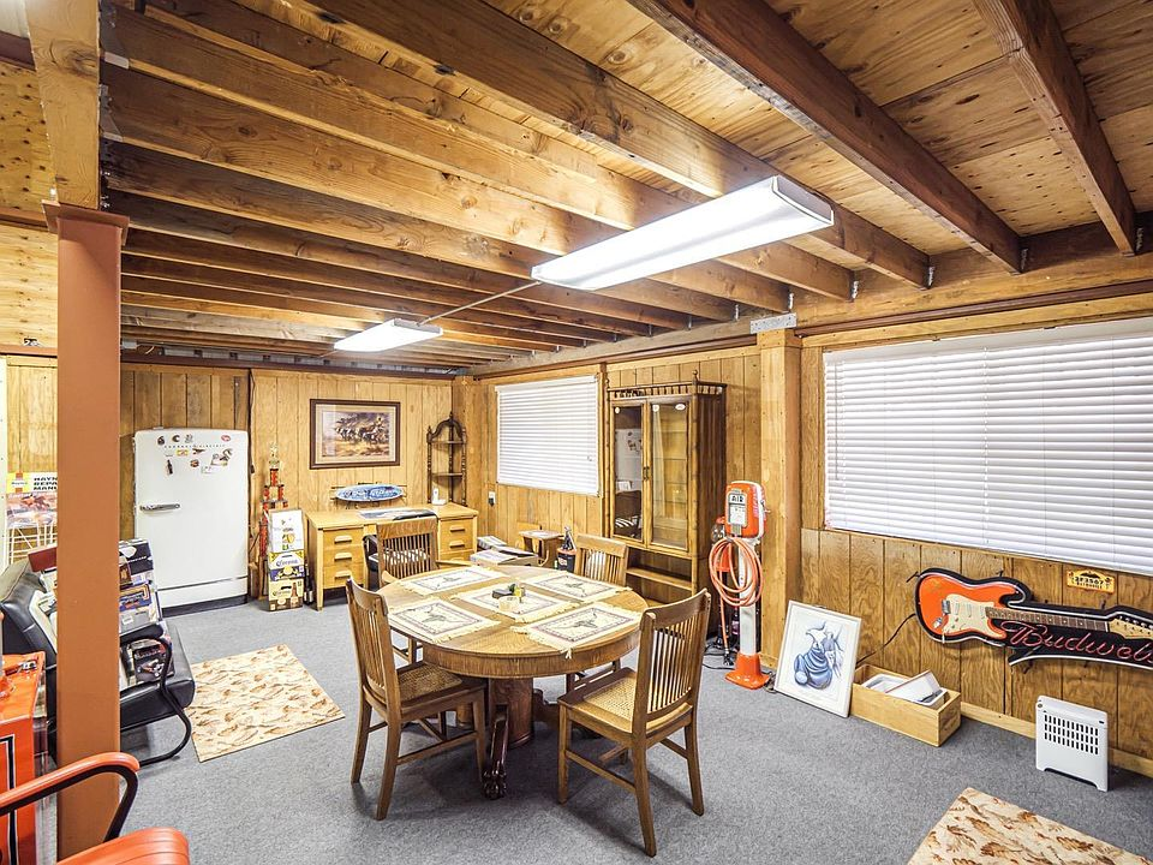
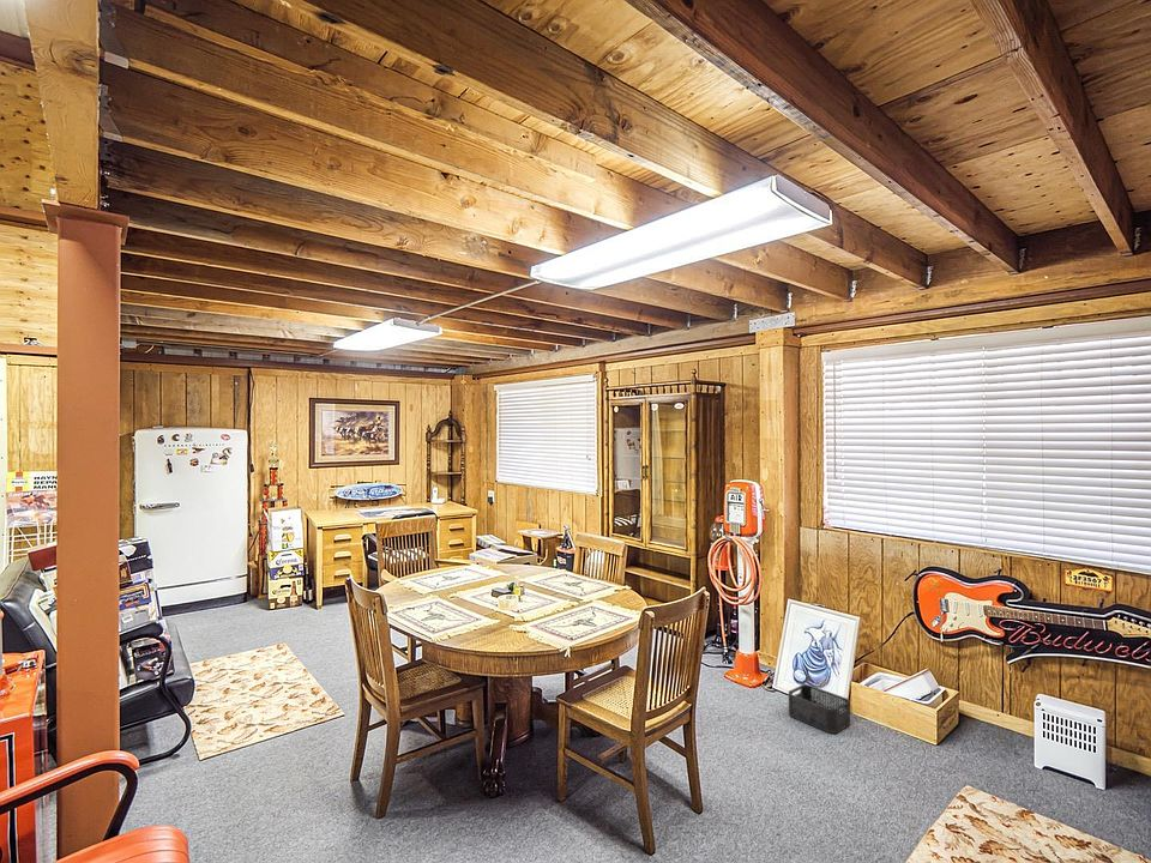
+ storage bin [788,683,851,735]
